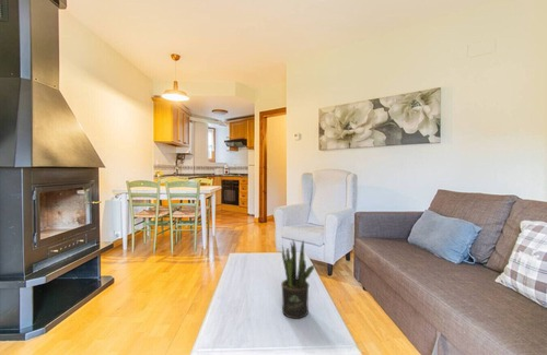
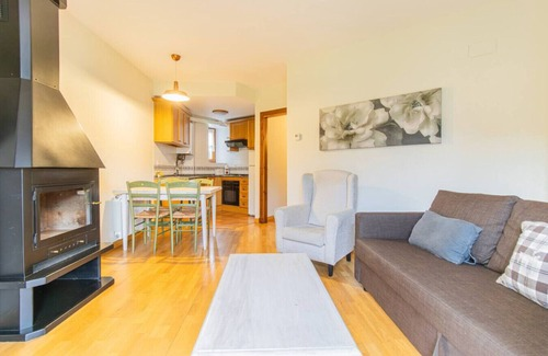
- potted plant [280,238,315,320]
